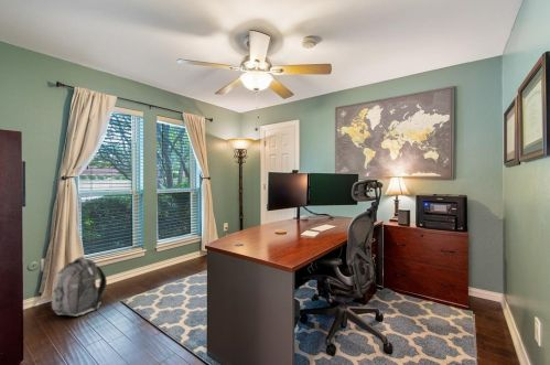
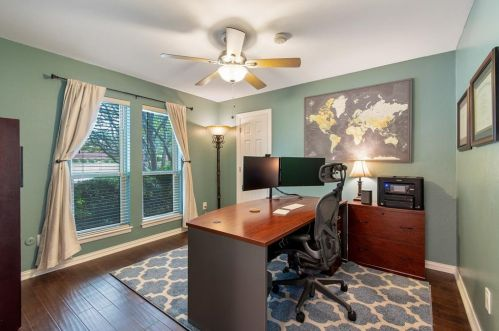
- backpack [51,256,108,316]
